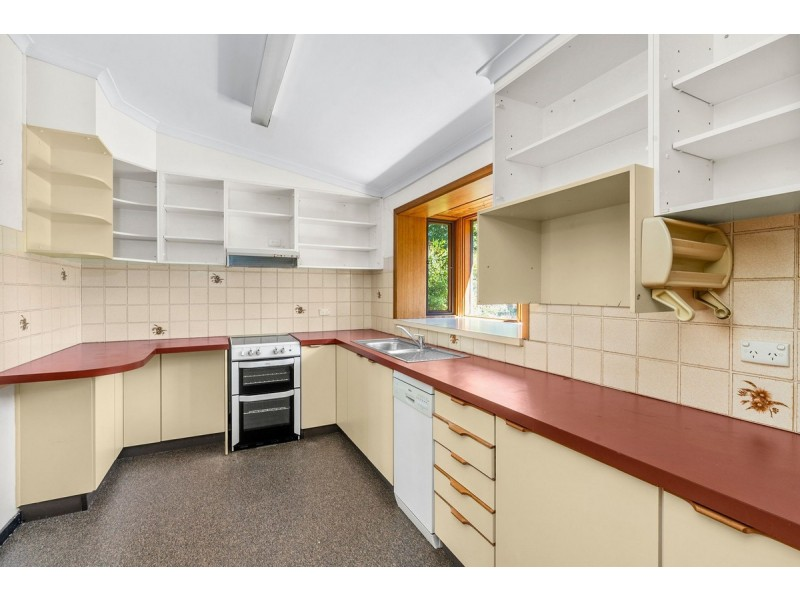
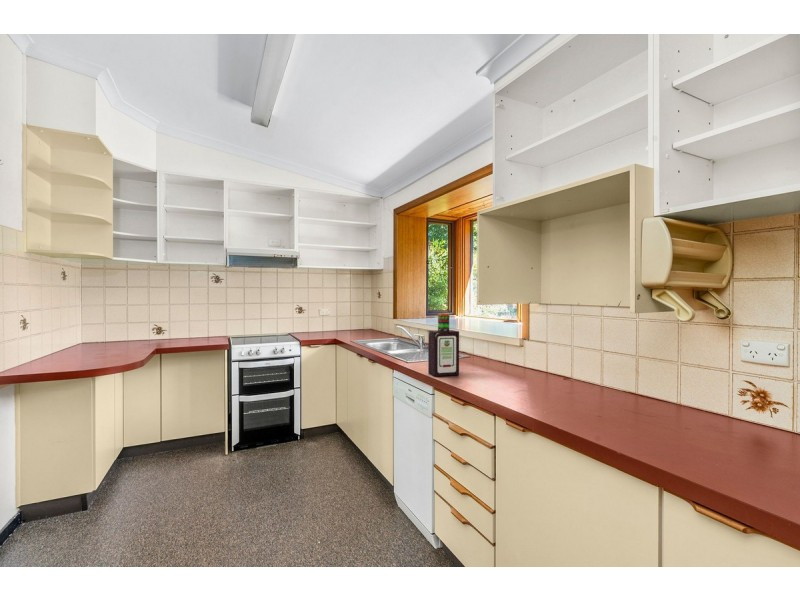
+ bottle [427,313,460,378]
